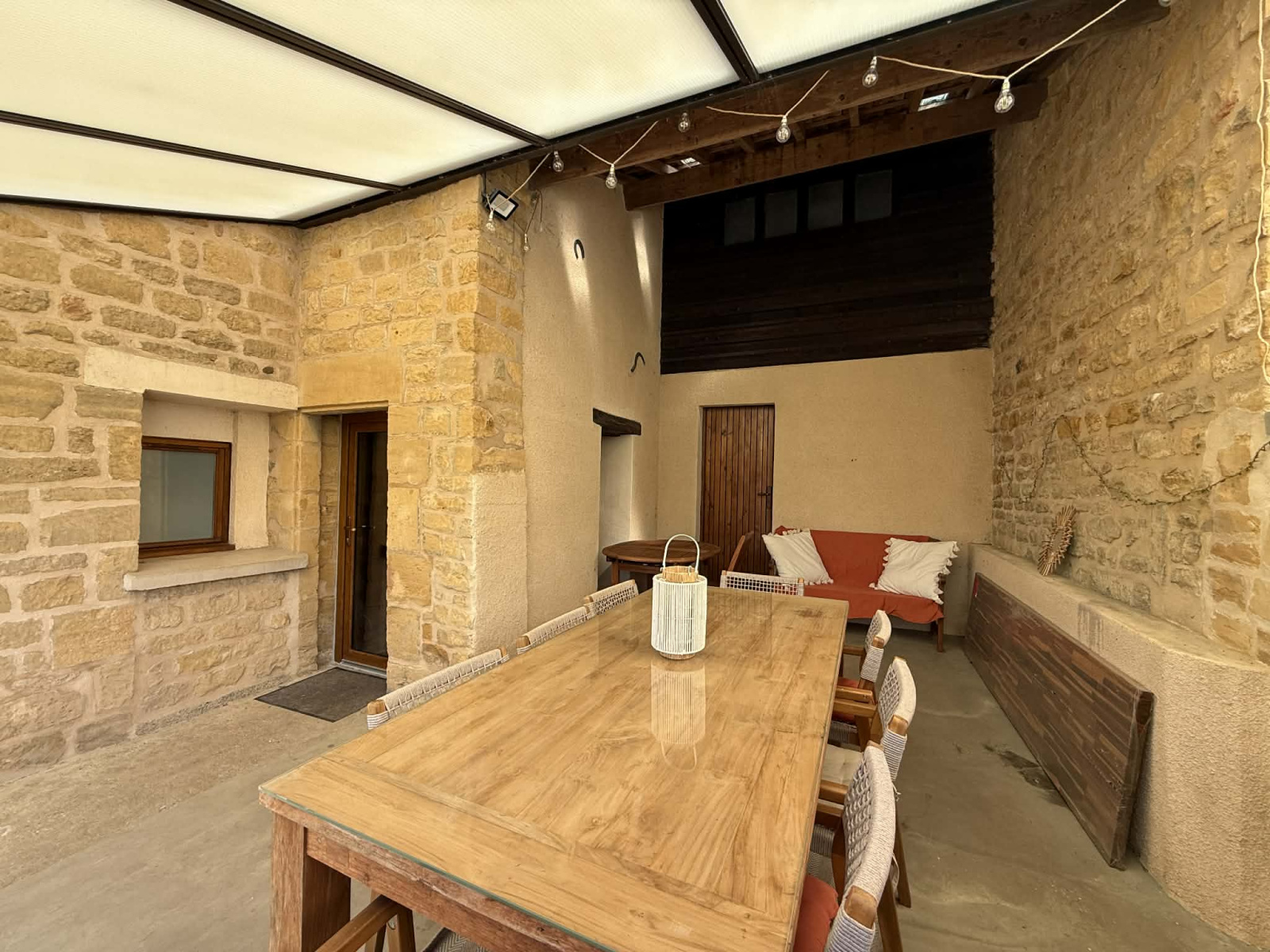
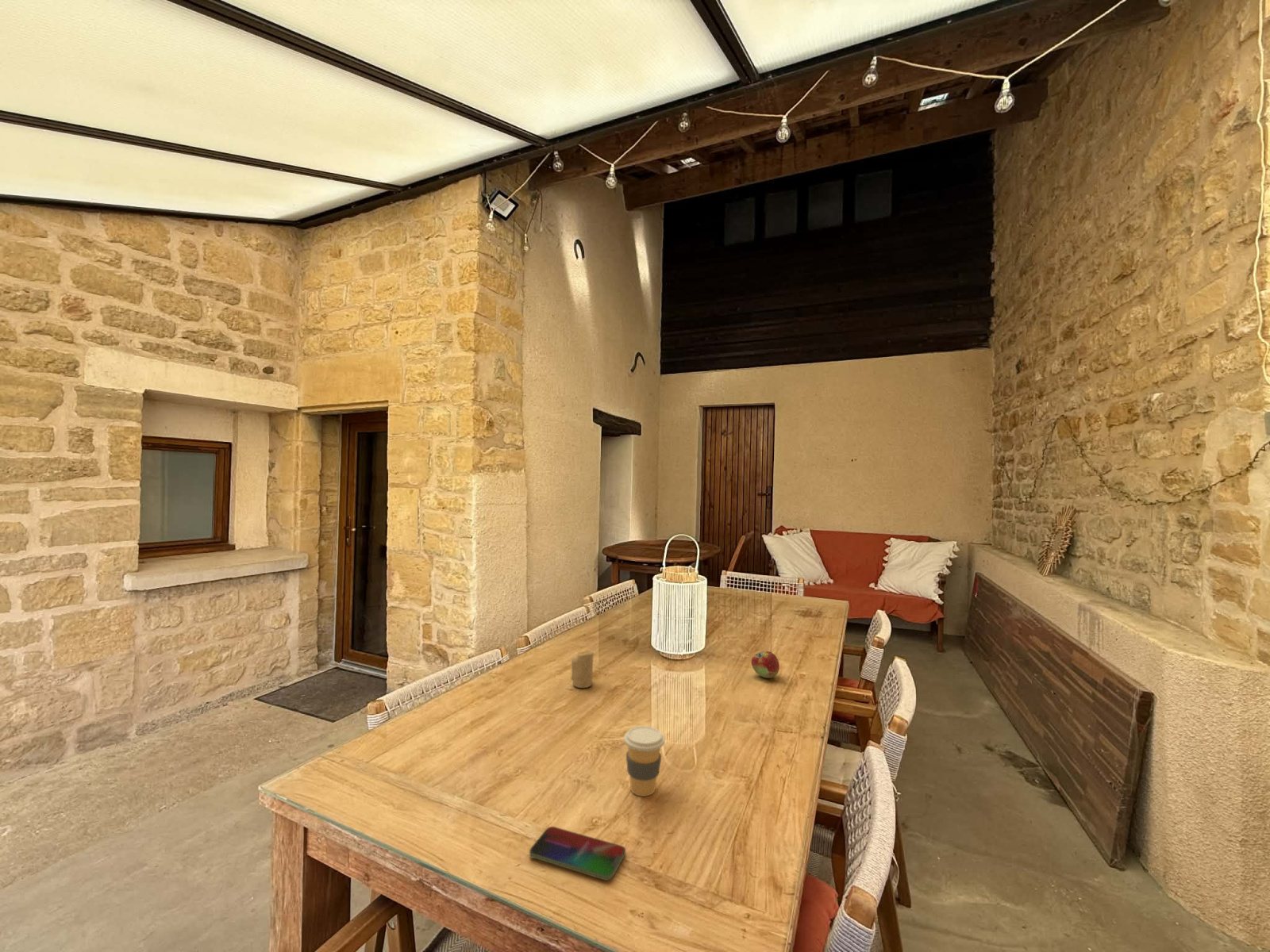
+ smartphone [529,826,626,881]
+ coffee cup [623,725,665,797]
+ candle [570,649,595,689]
+ fruit [750,651,780,679]
